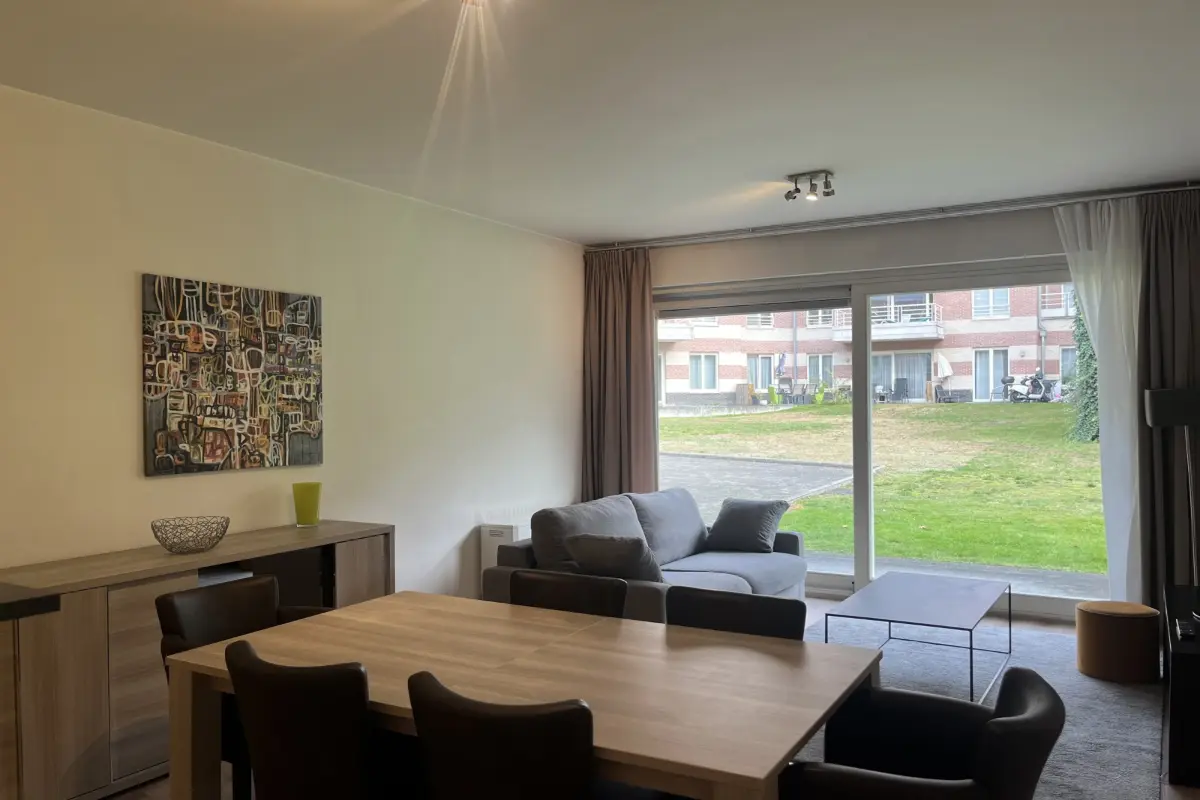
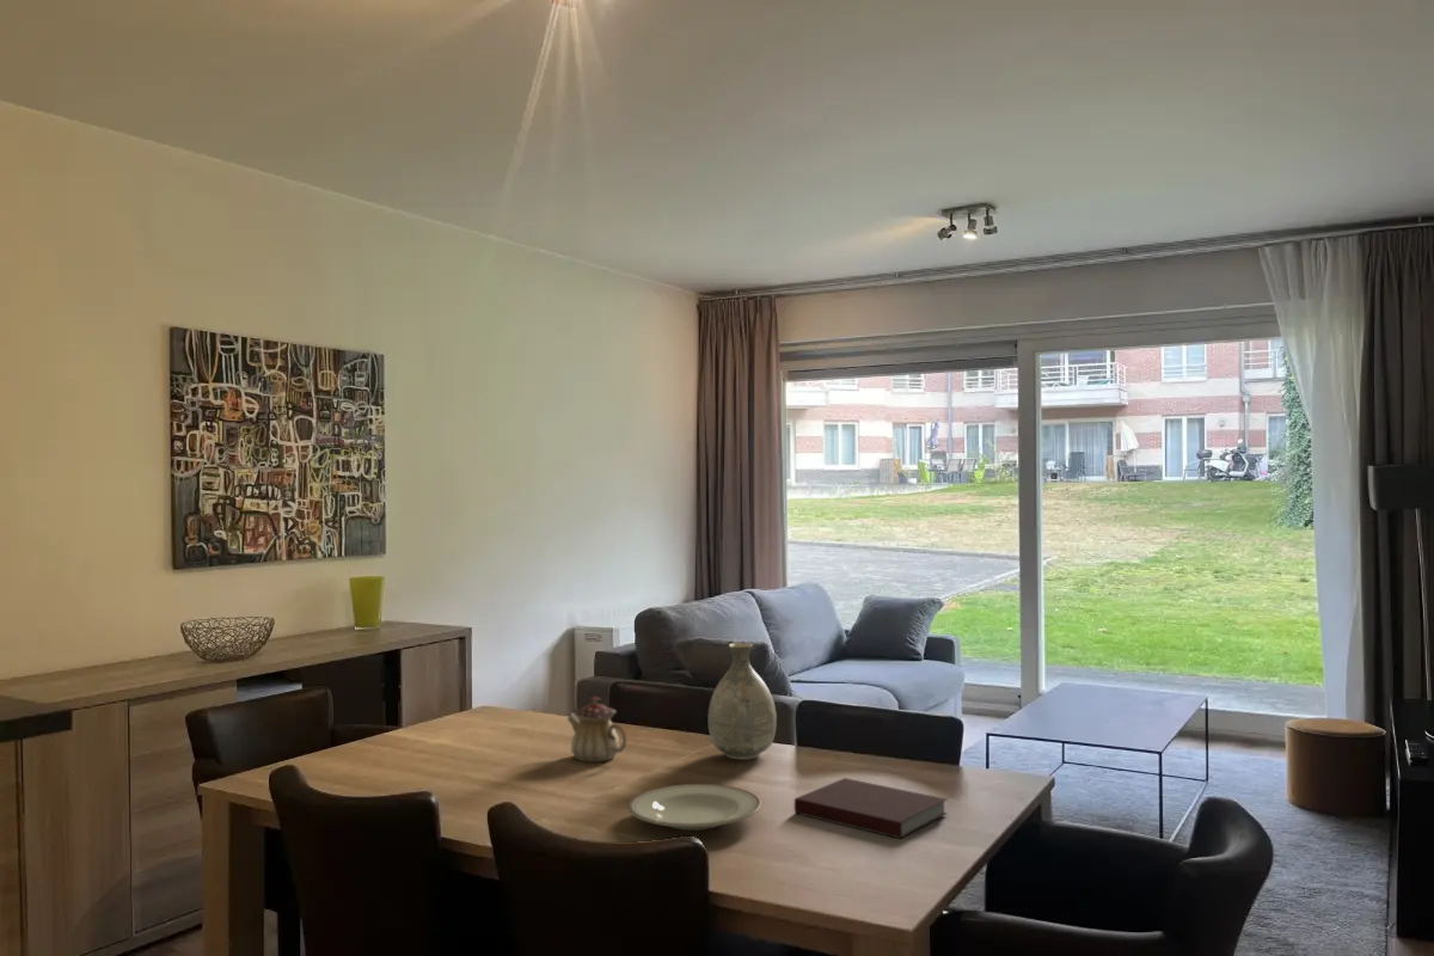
+ notebook [793,777,949,840]
+ vase [707,642,778,760]
+ plate [626,783,762,832]
+ teapot [566,695,627,764]
